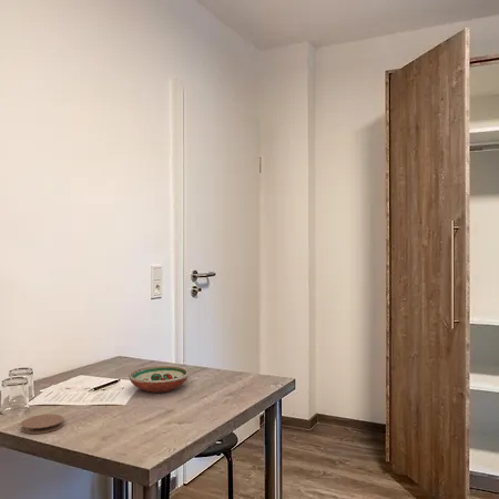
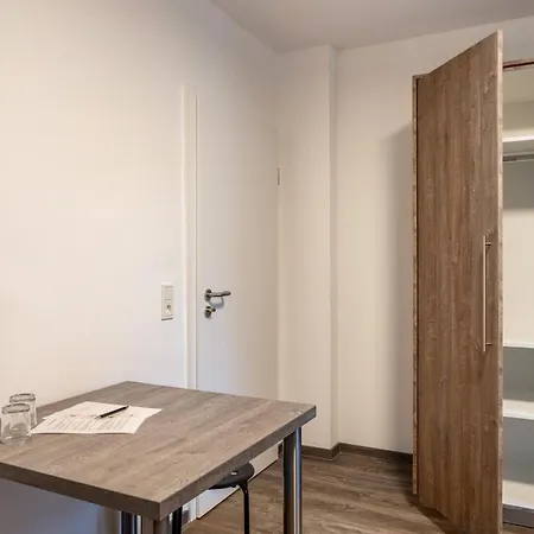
- decorative bowl [128,365,190,394]
- coaster [20,414,65,435]
